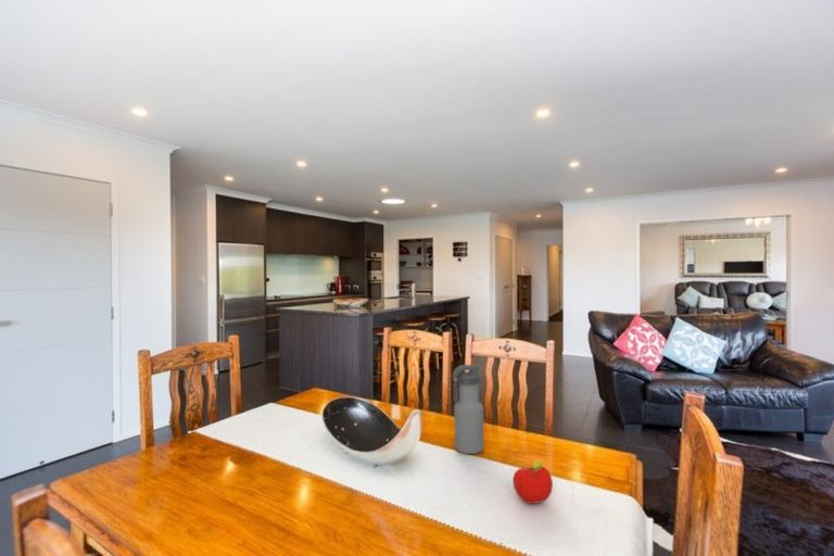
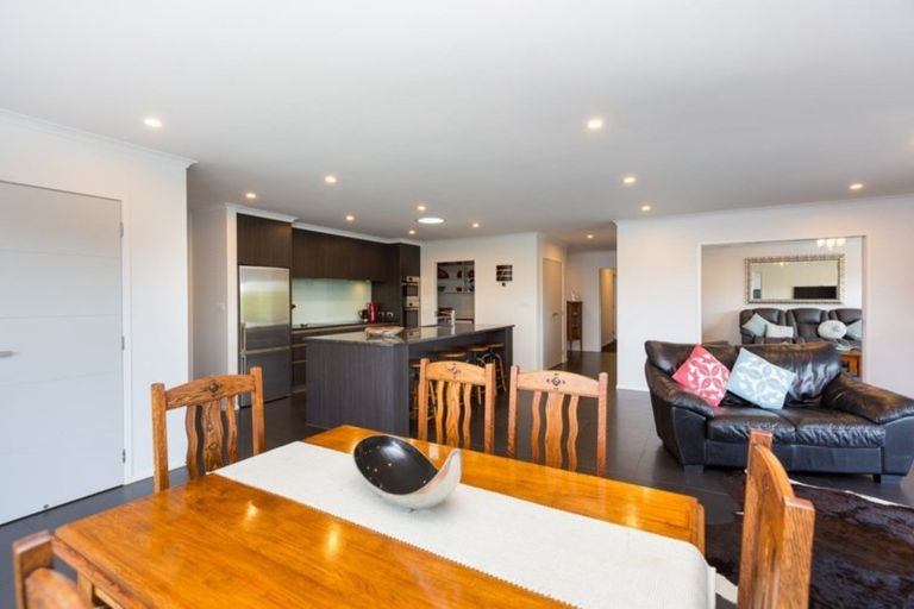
- fruit [511,460,554,505]
- water bottle [452,364,485,455]
